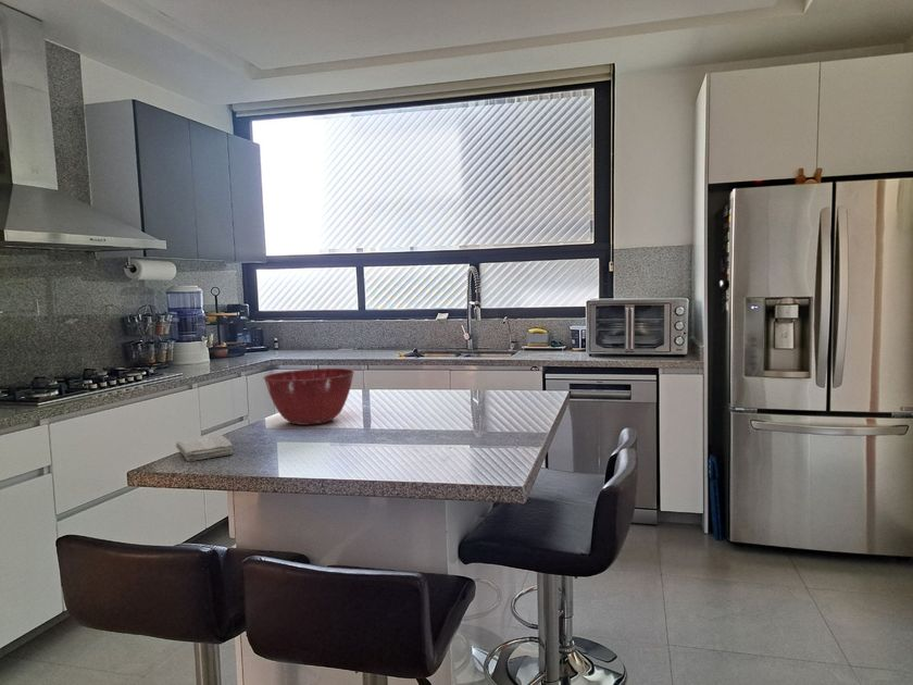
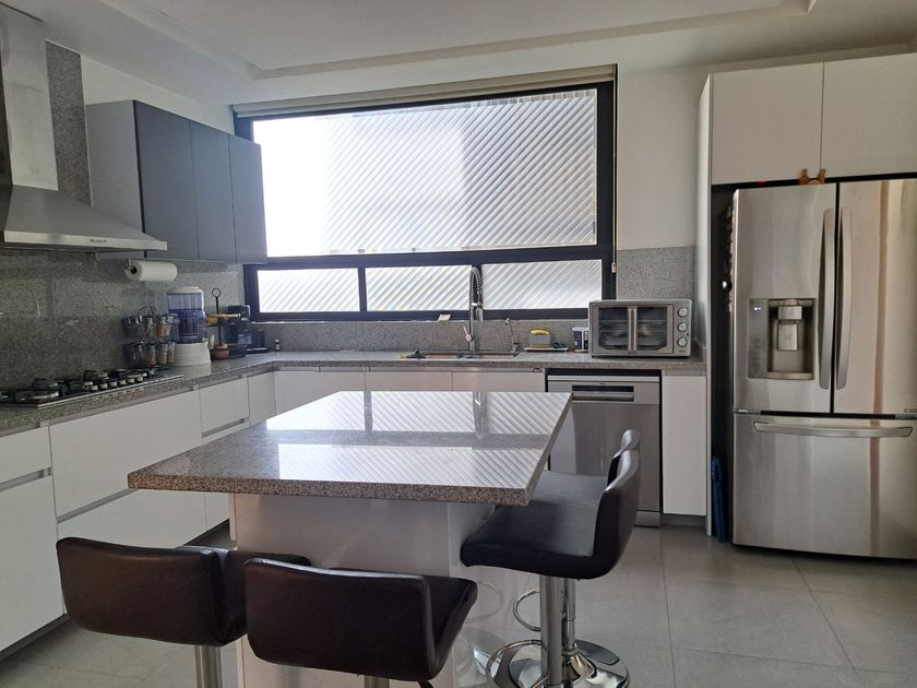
- washcloth [175,434,234,462]
- mixing bowl [262,368,355,426]
